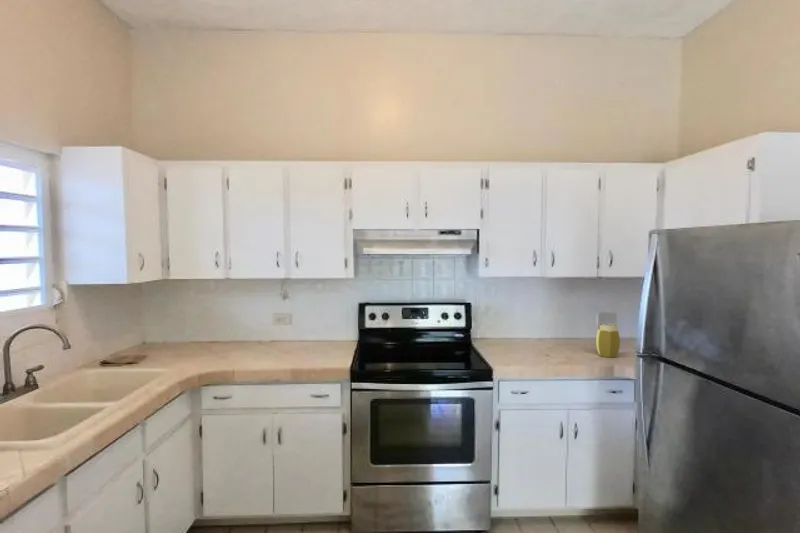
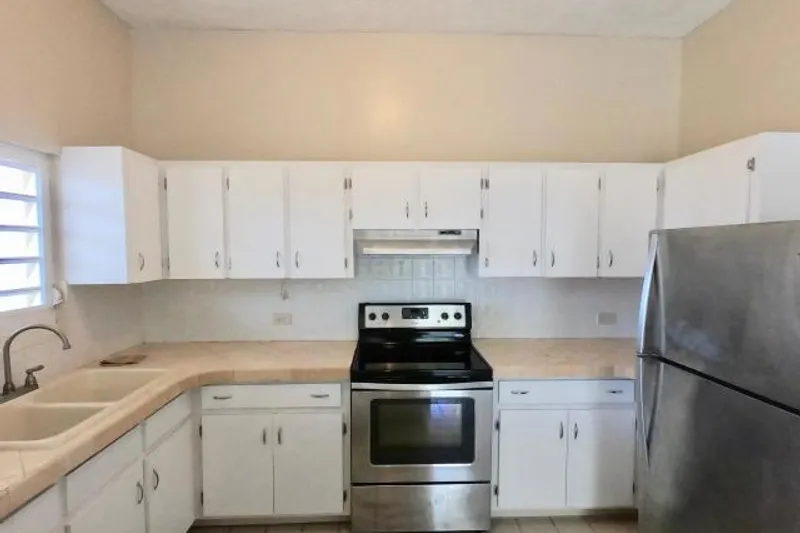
- jar [595,322,621,358]
